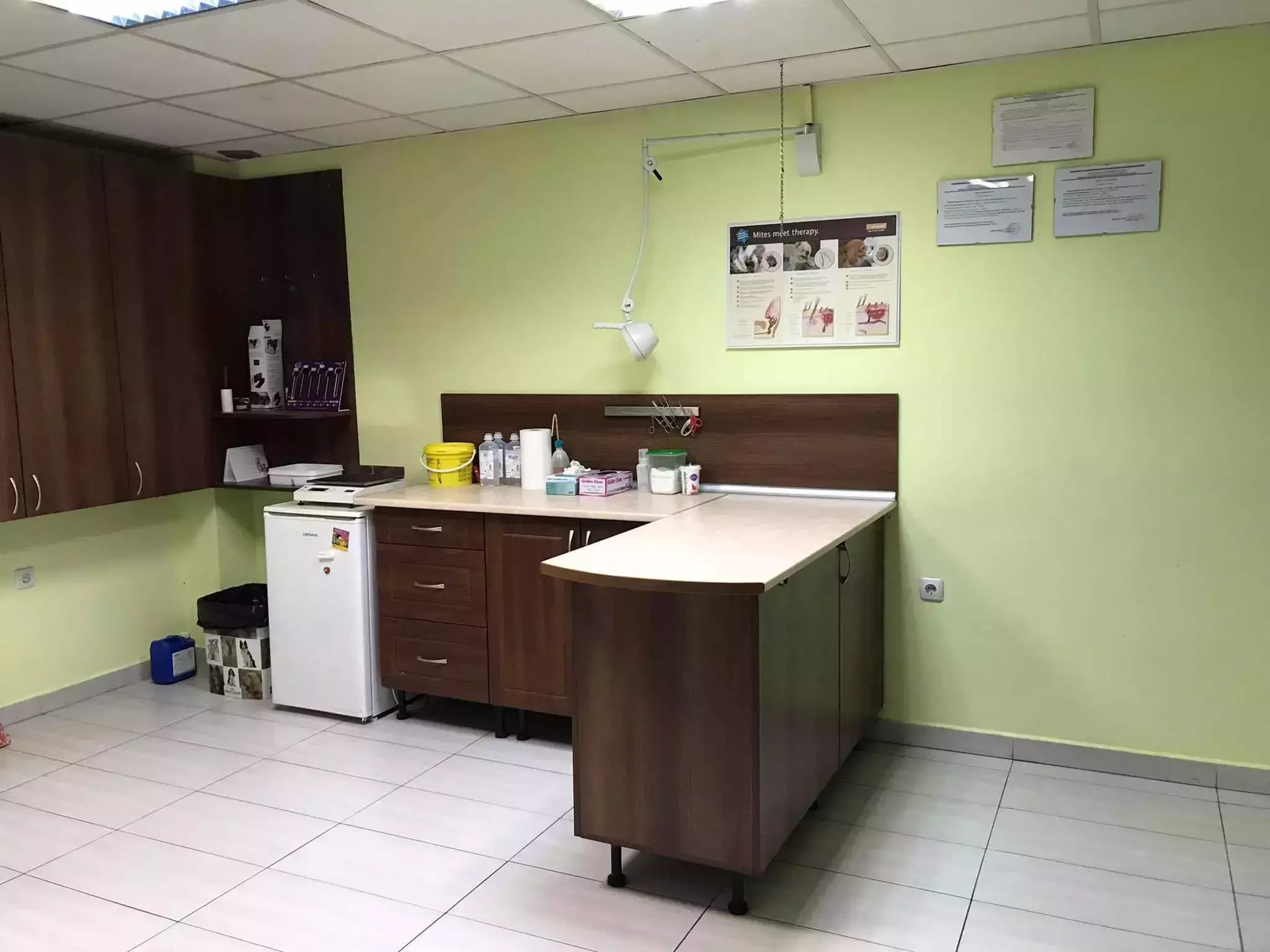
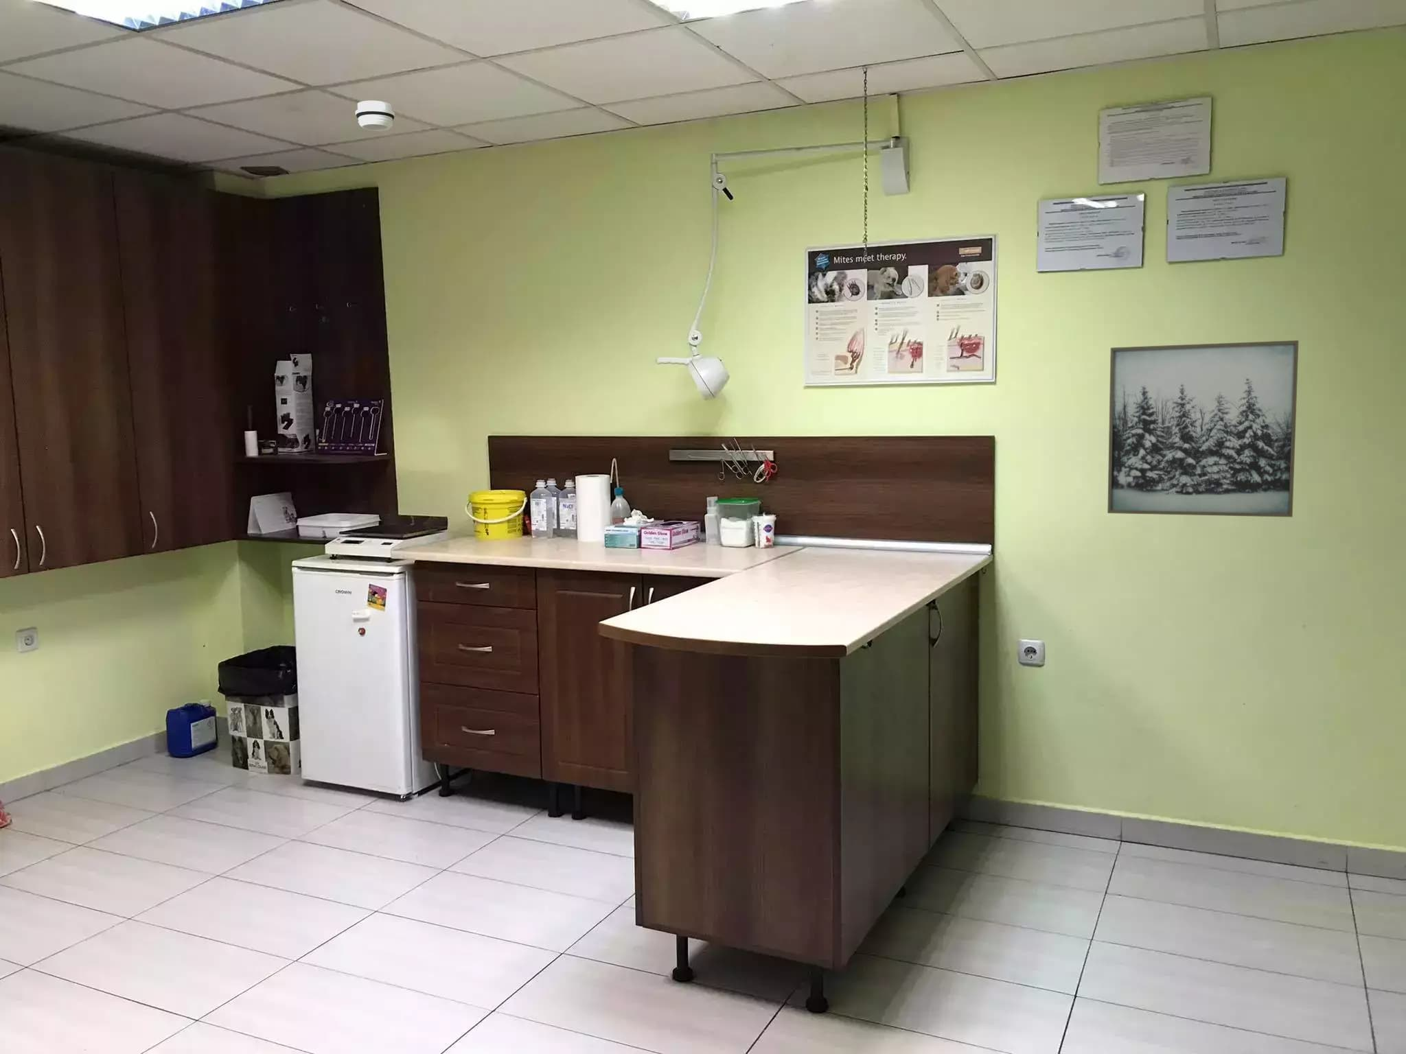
+ wall art [1107,340,1300,518]
+ smoke detector [355,100,395,132]
